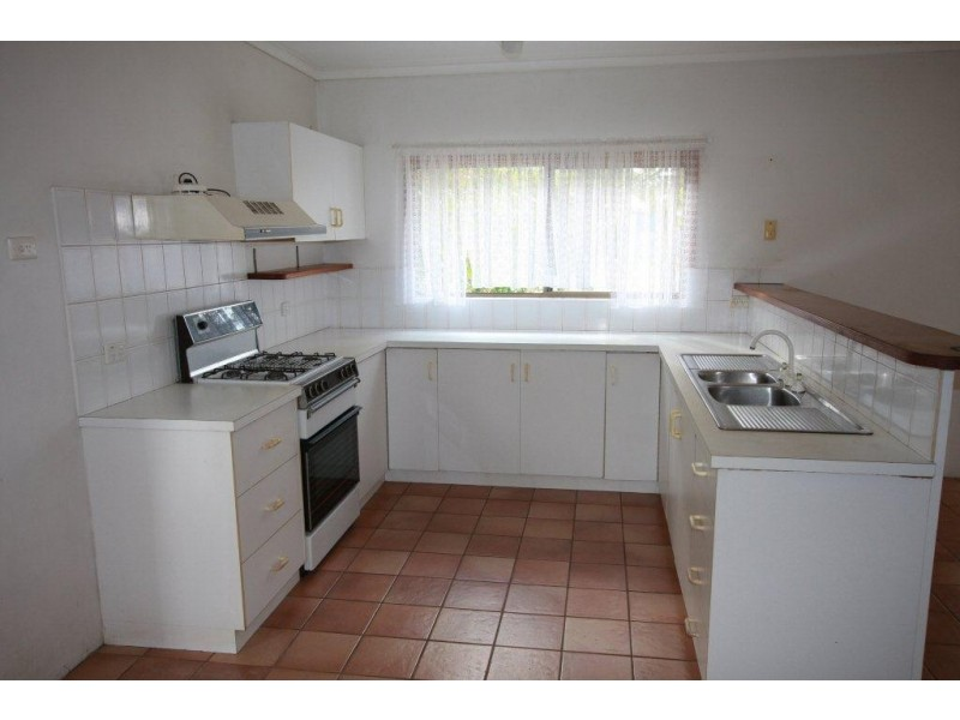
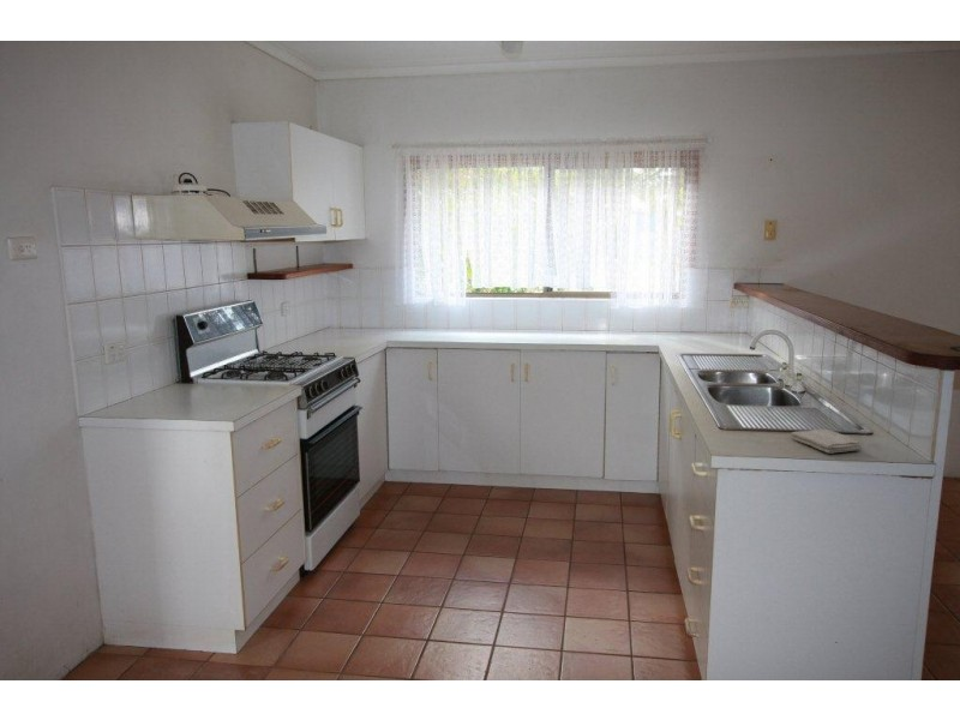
+ washcloth [790,428,863,455]
